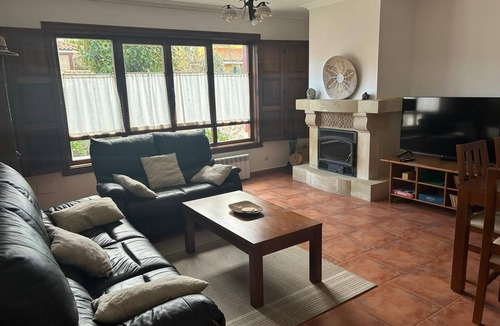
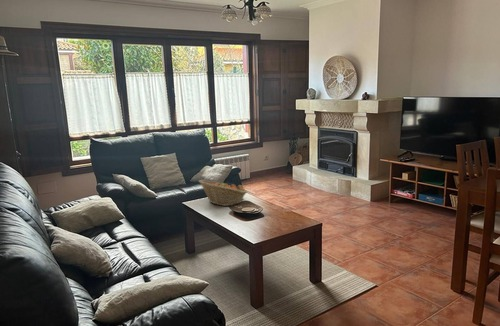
+ fruit basket [198,179,248,207]
